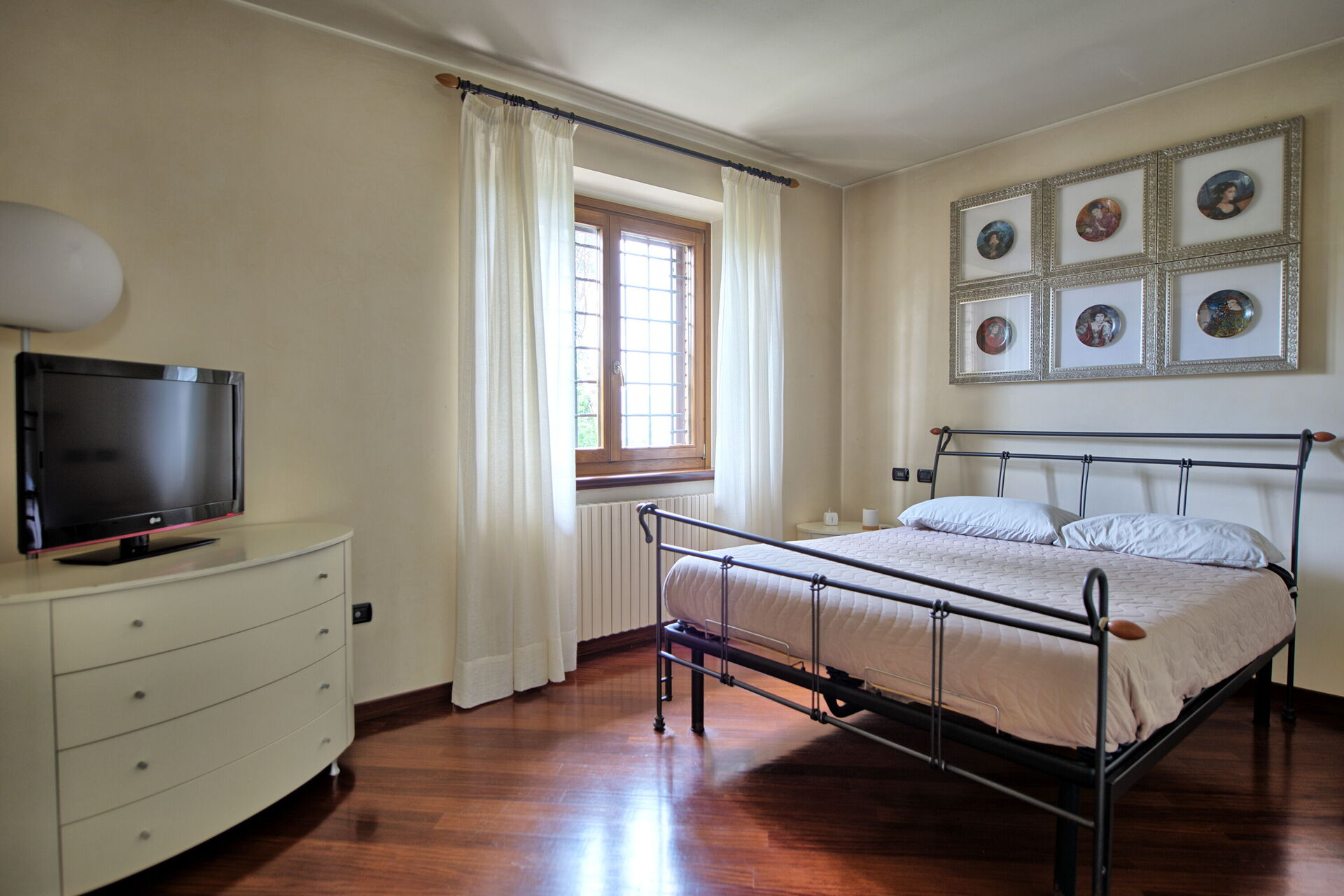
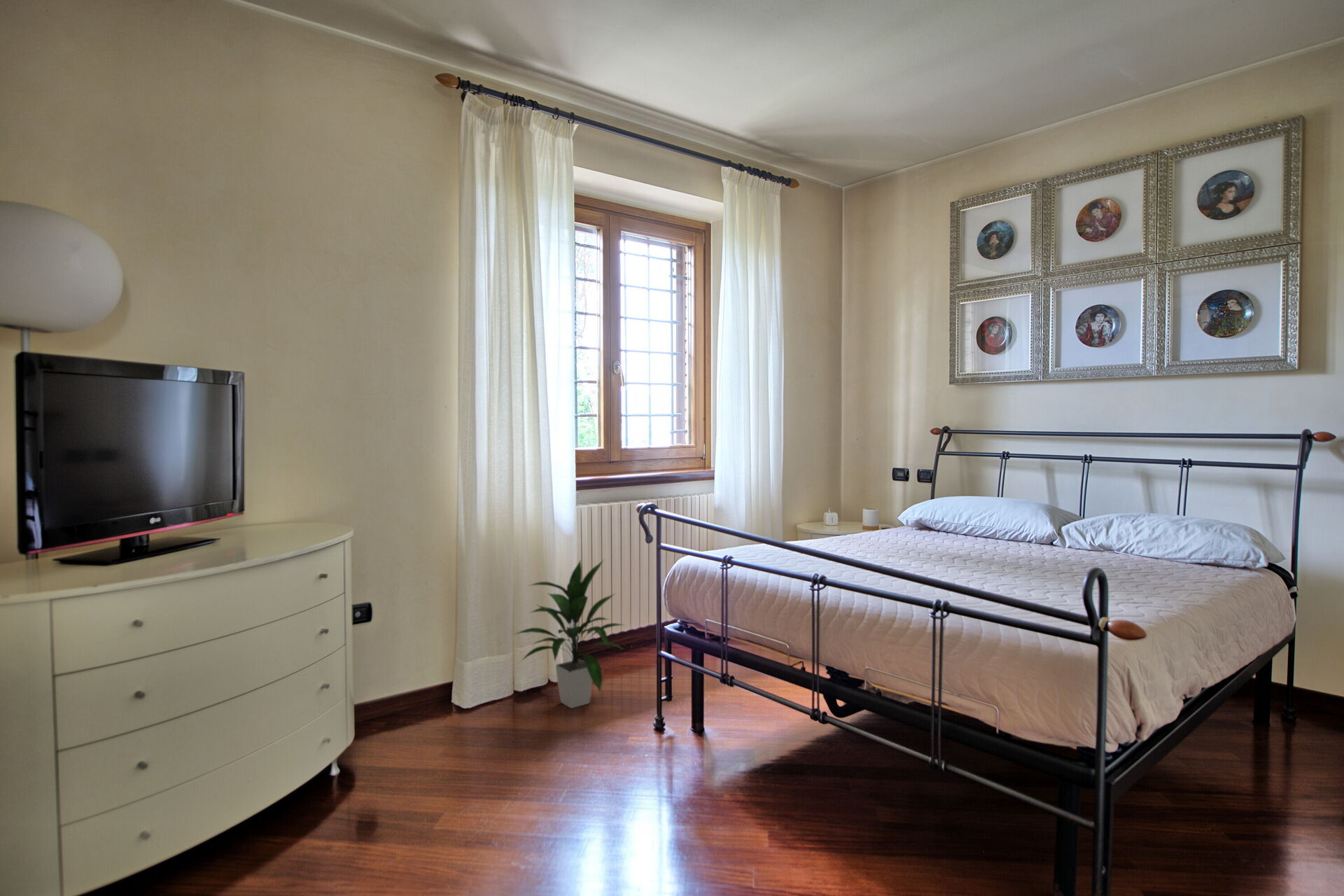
+ indoor plant [512,559,626,709]
